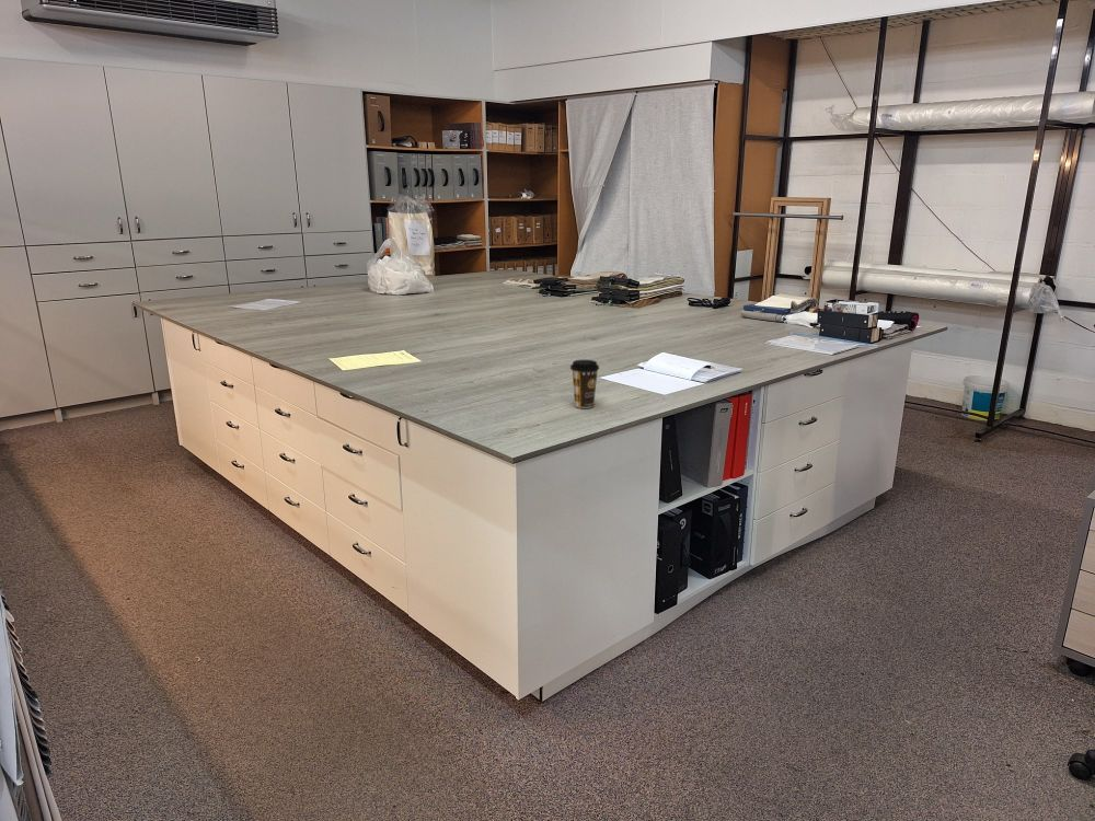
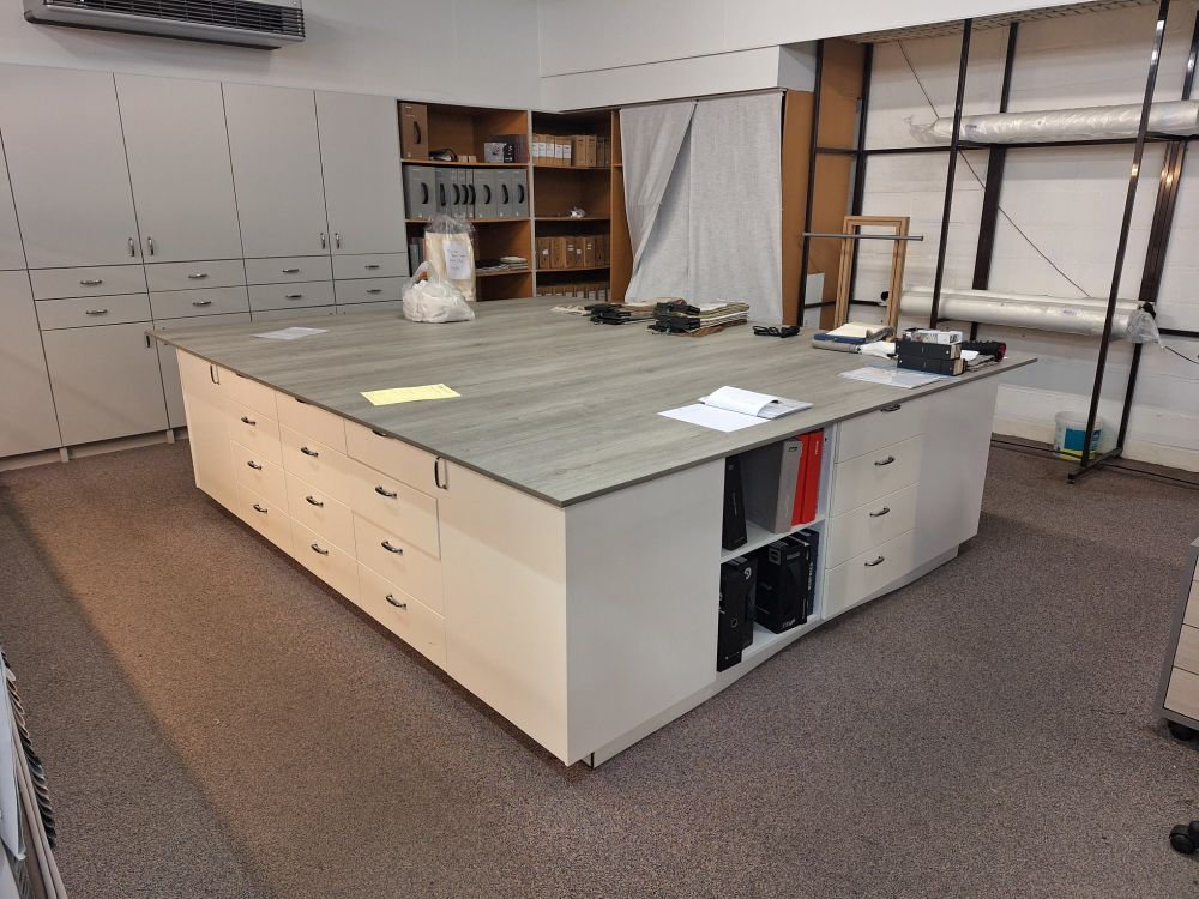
- coffee cup [569,359,600,409]
